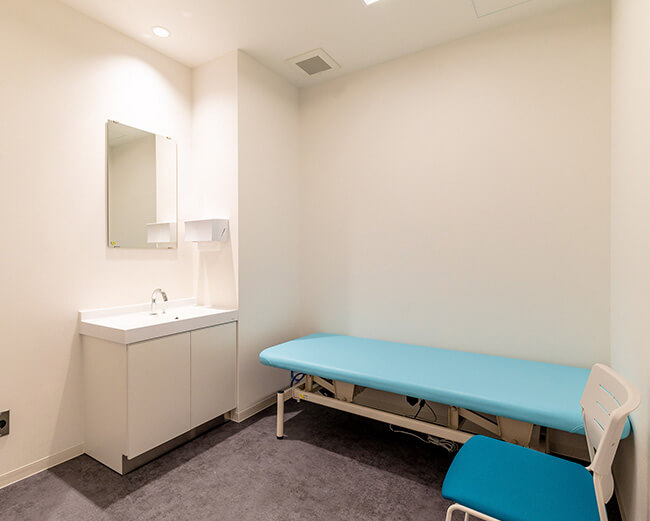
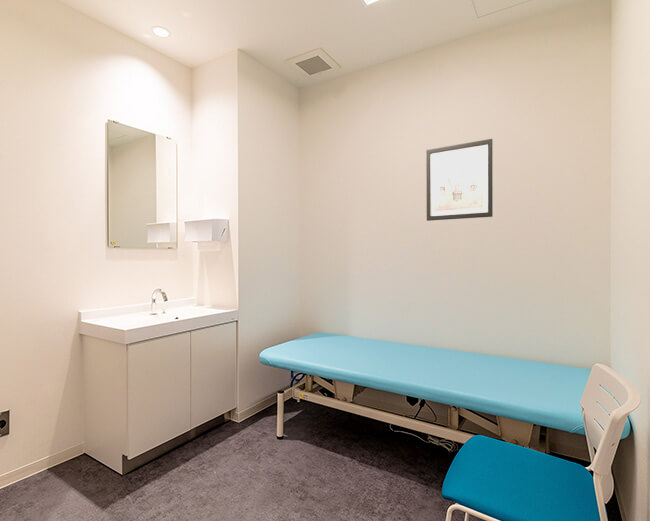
+ wall art [425,138,494,222]
